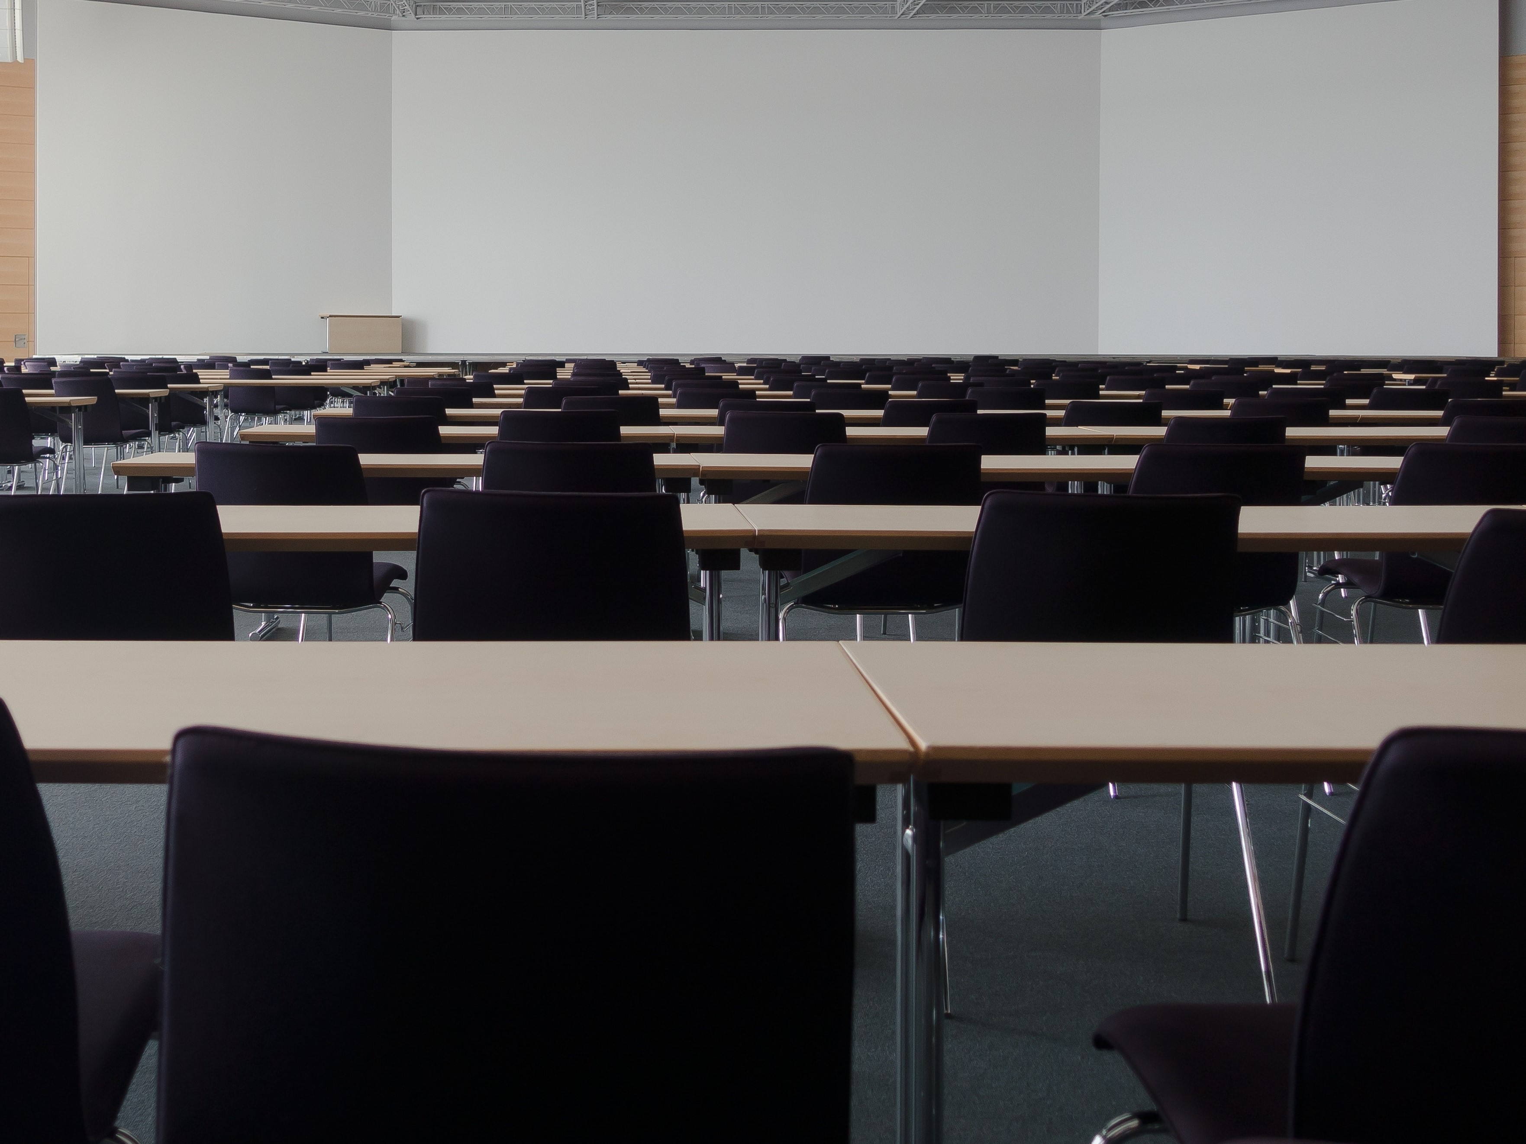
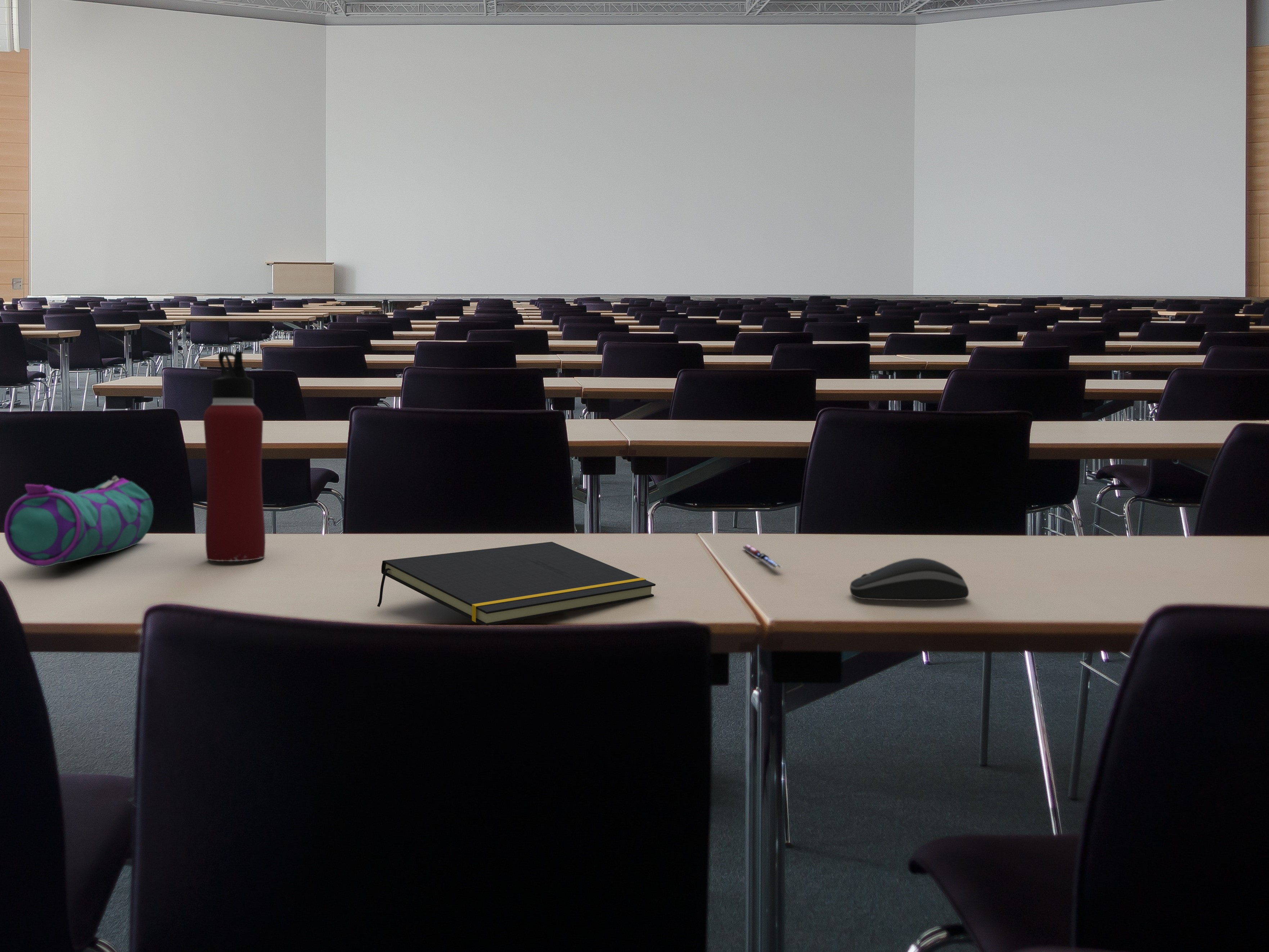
+ computer mouse [850,558,969,601]
+ water bottle [203,351,266,562]
+ pen [742,544,783,568]
+ pencil case [4,476,154,567]
+ notepad [377,542,656,625]
